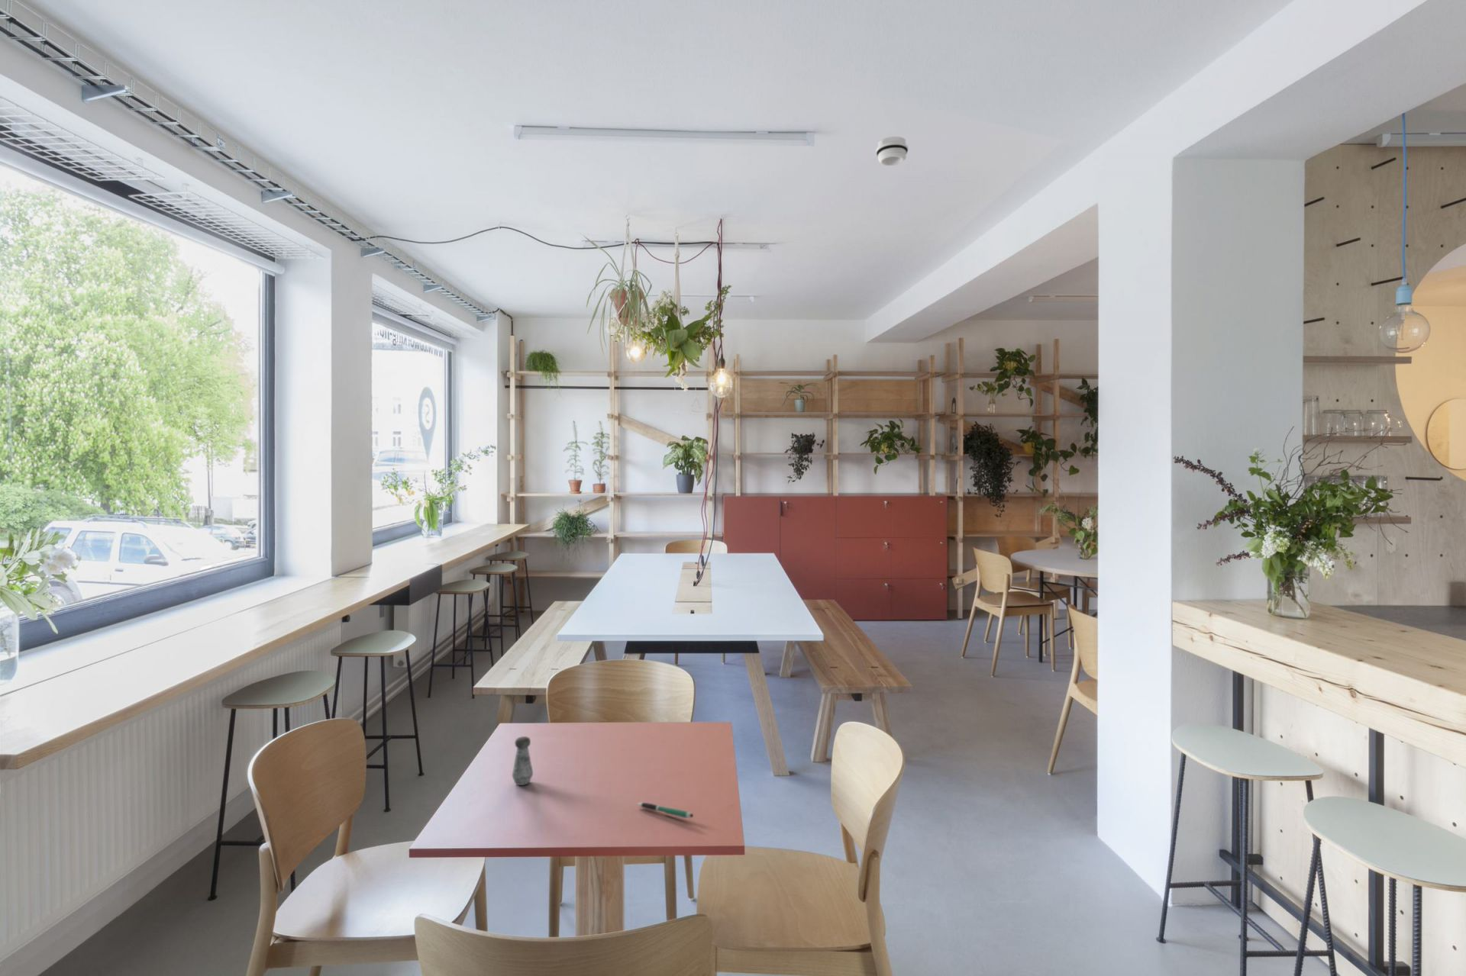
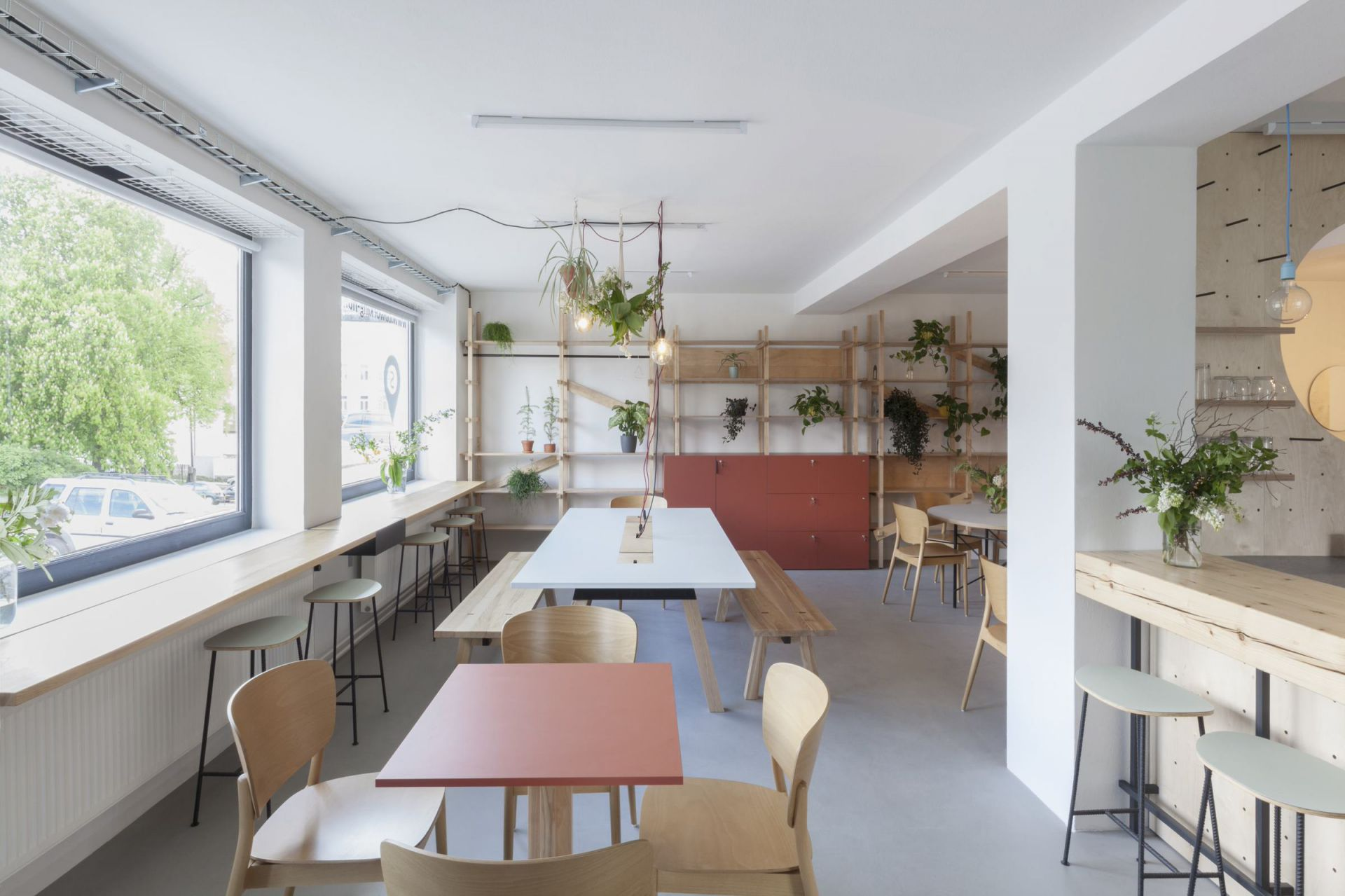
- smoke detector [875,136,909,167]
- salt shaker [511,735,534,786]
- pen [637,802,694,819]
